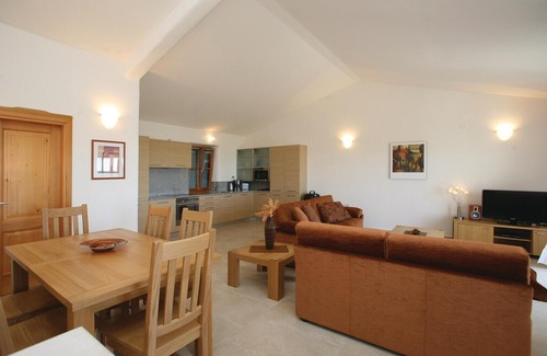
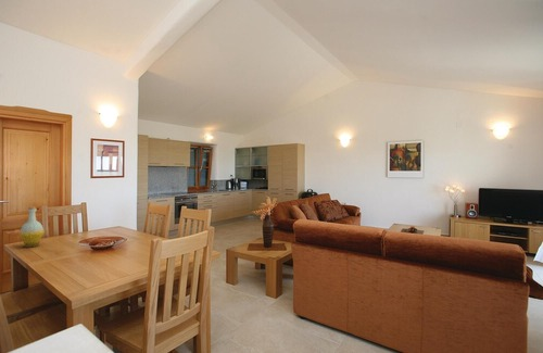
+ bottle [18,205,46,249]
